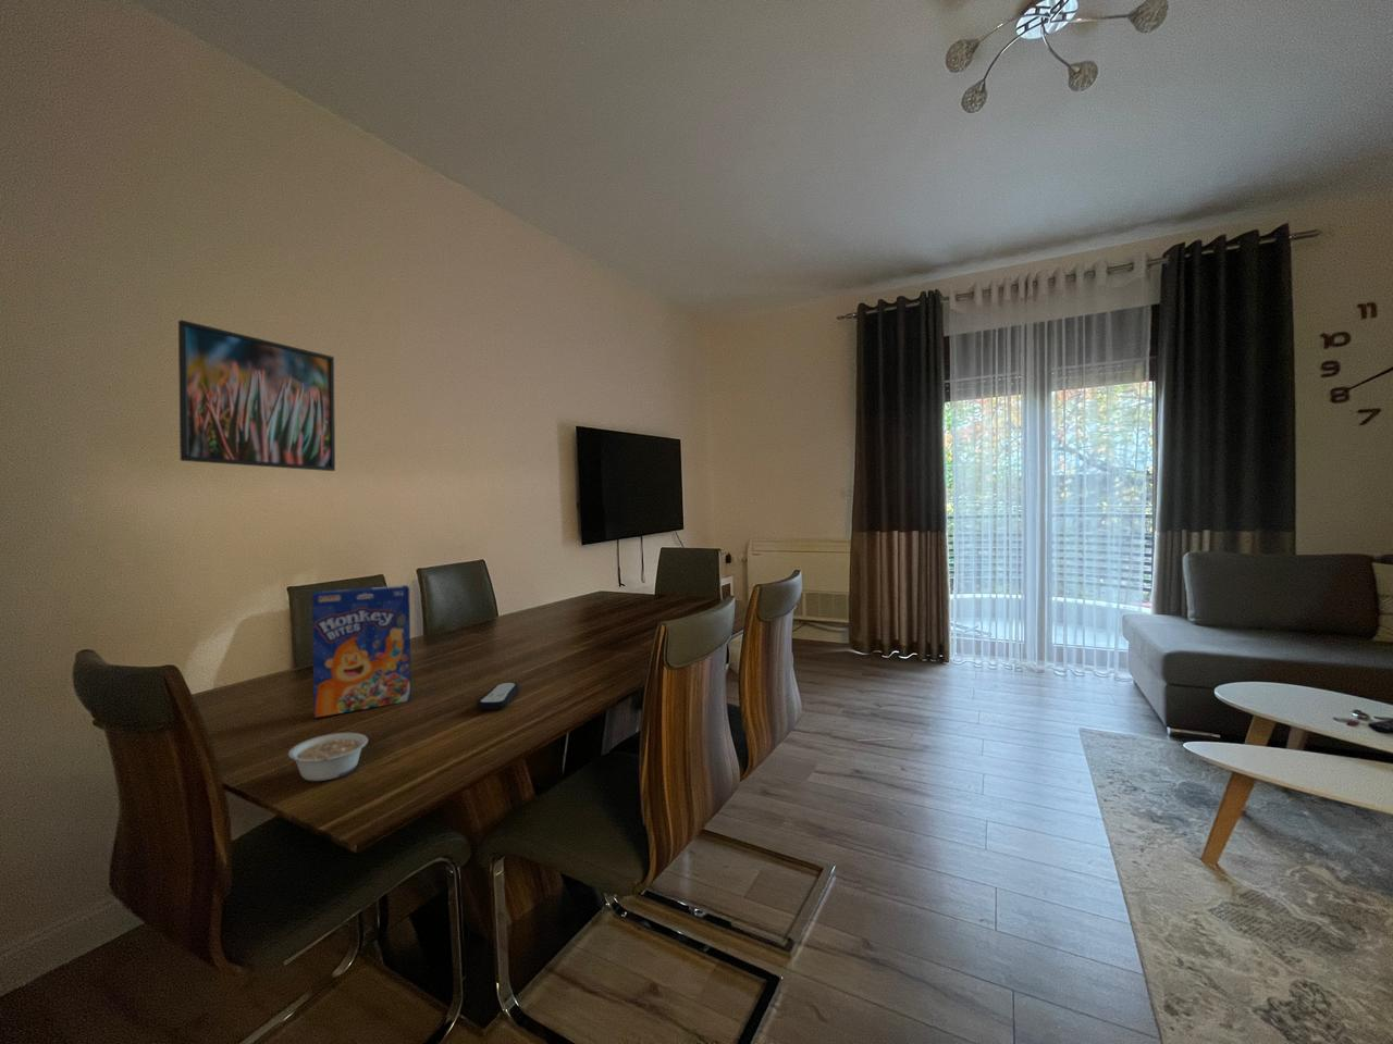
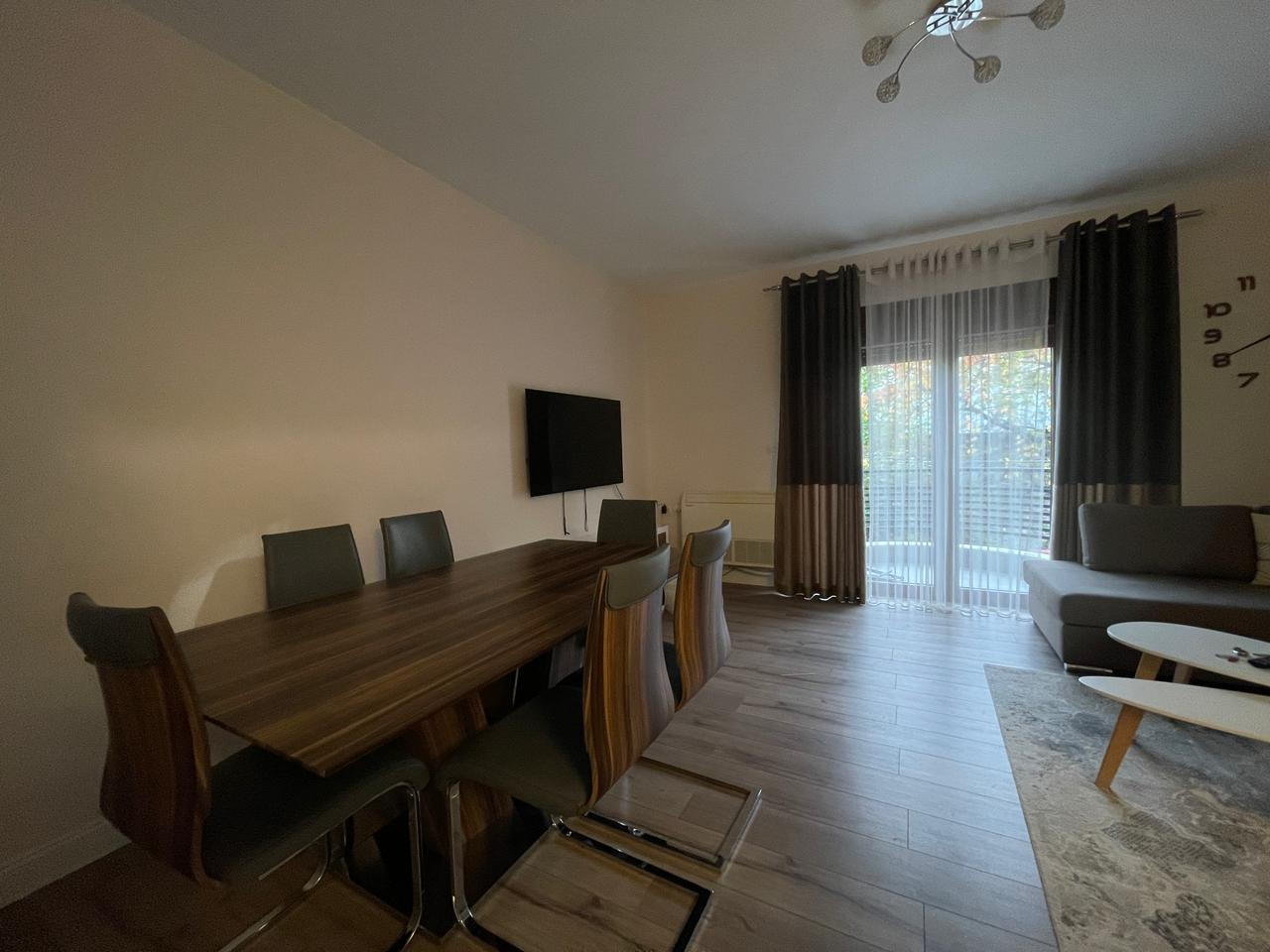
- cereal box [312,585,411,718]
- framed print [178,319,337,472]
- legume [287,731,369,782]
- remote control [476,682,520,712]
